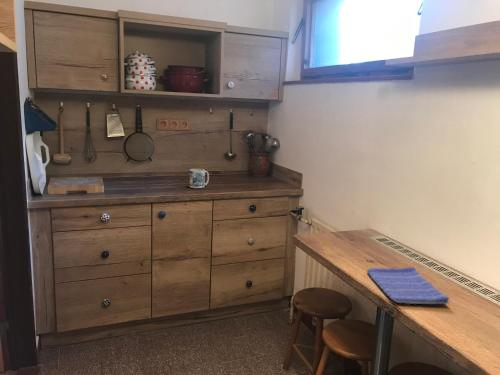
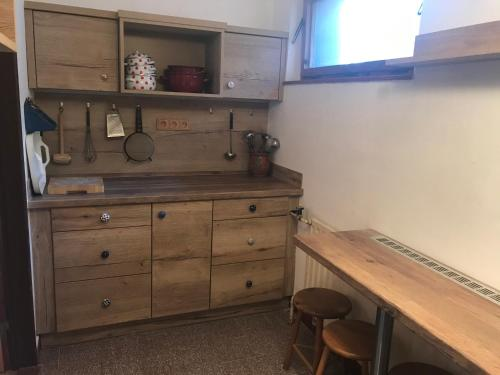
- mug [188,168,210,189]
- dish towel [366,266,451,305]
